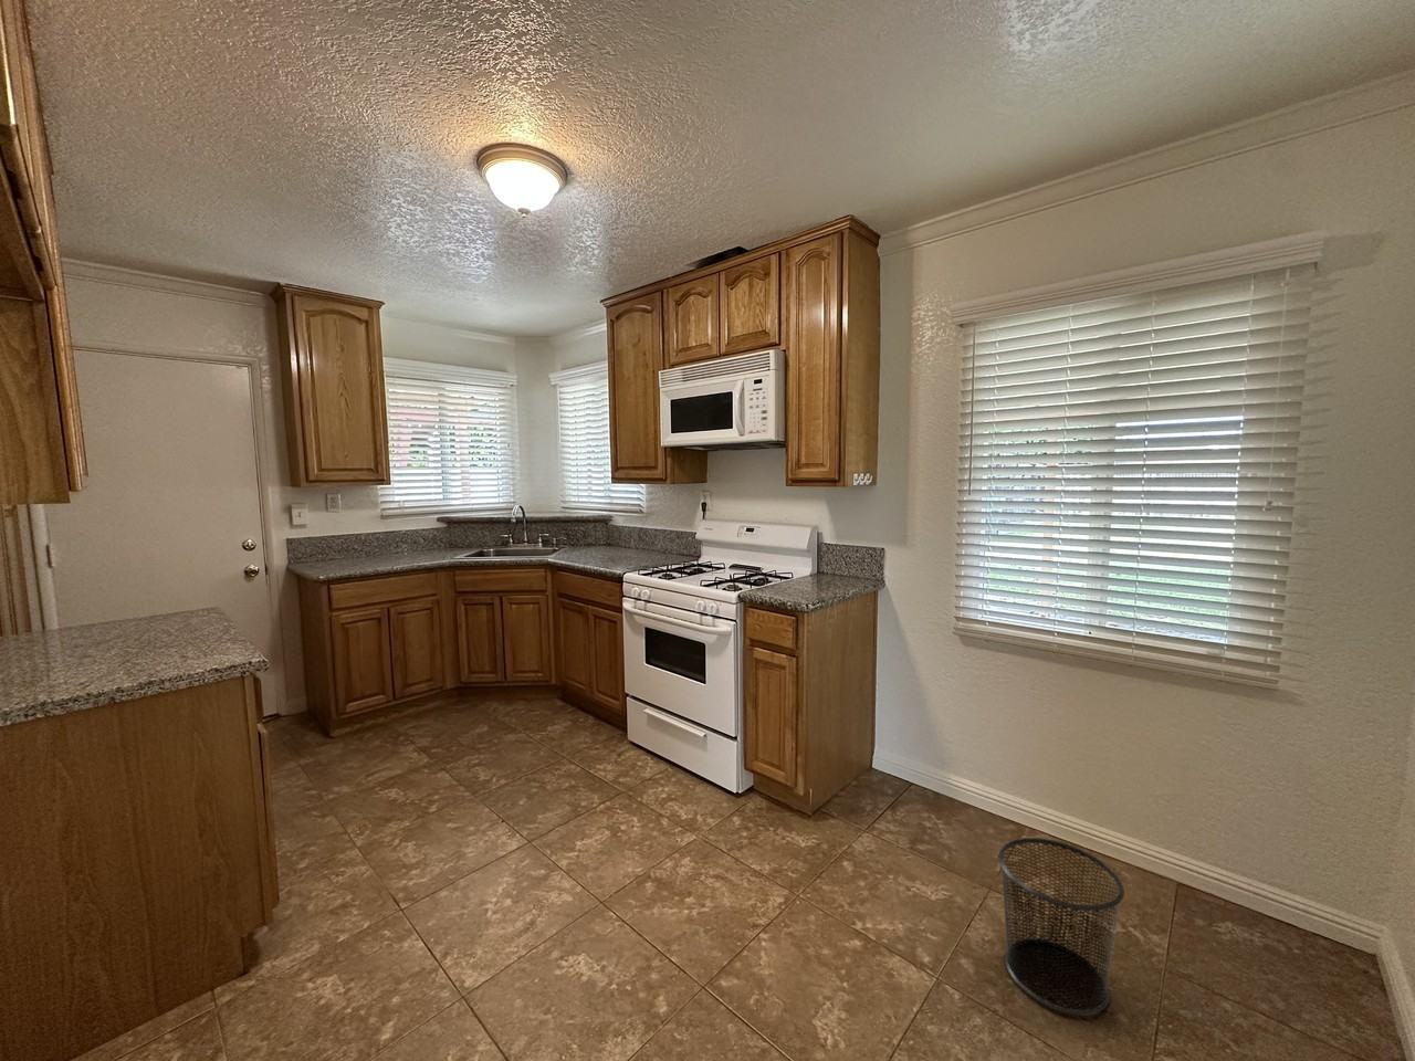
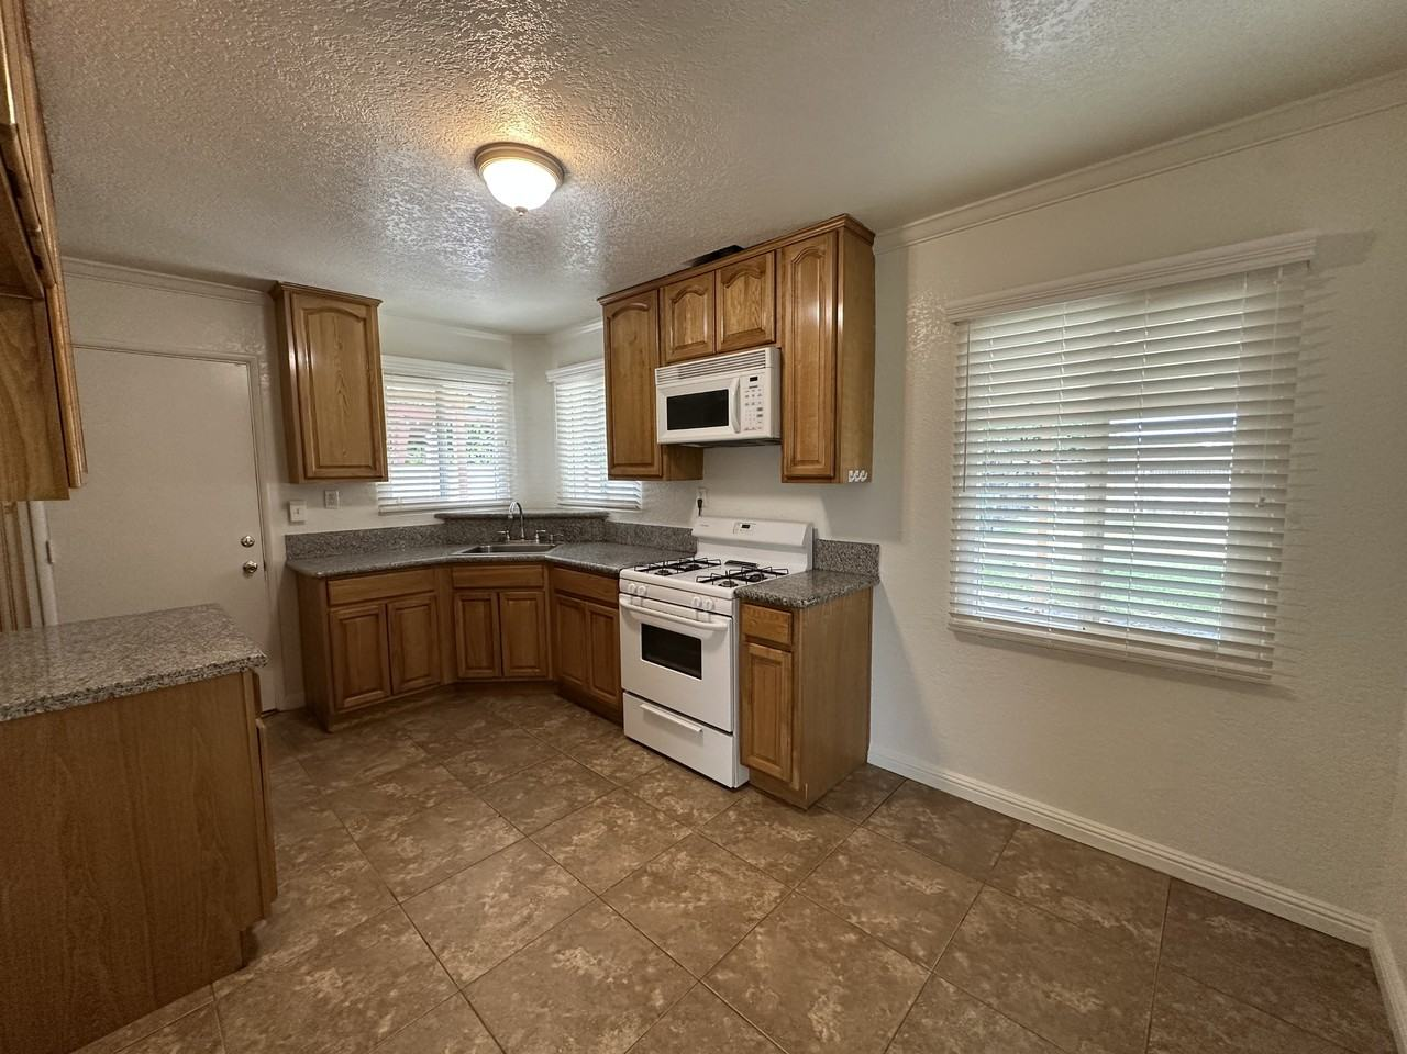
- trash can [997,837,1125,1016]
